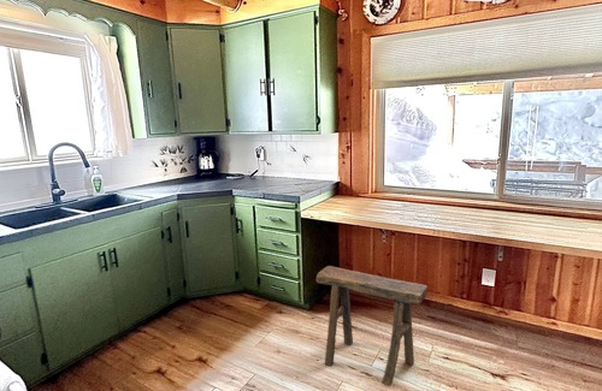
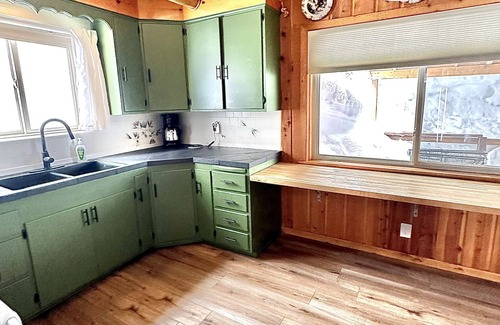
- stool [315,265,429,387]
